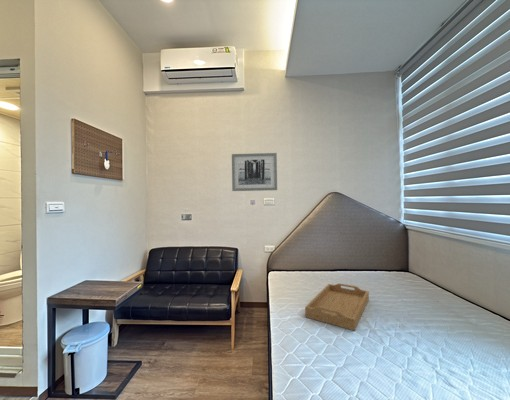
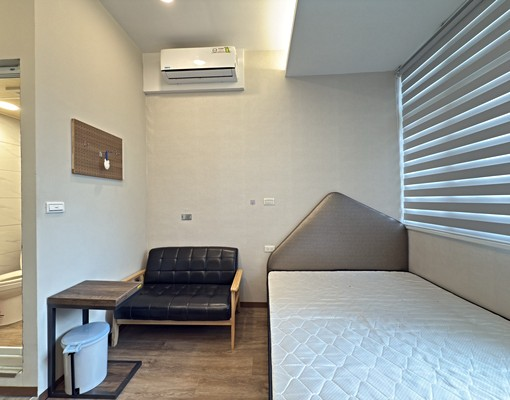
- serving tray [304,282,370,332]
- wall art [231,152,278,192]
